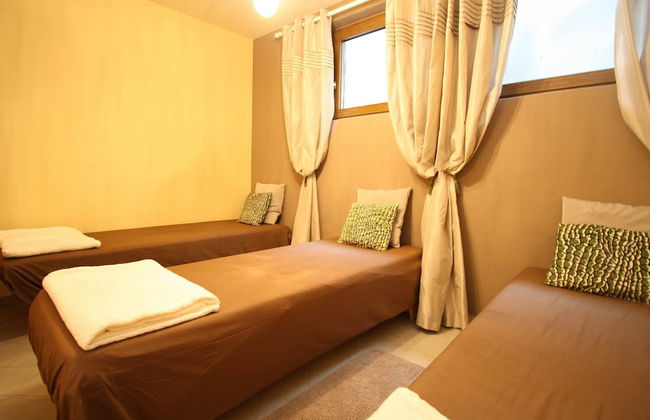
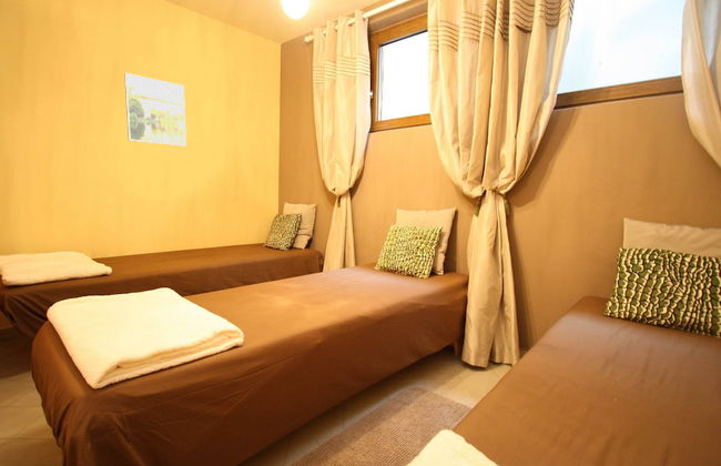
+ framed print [123,72,187,148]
